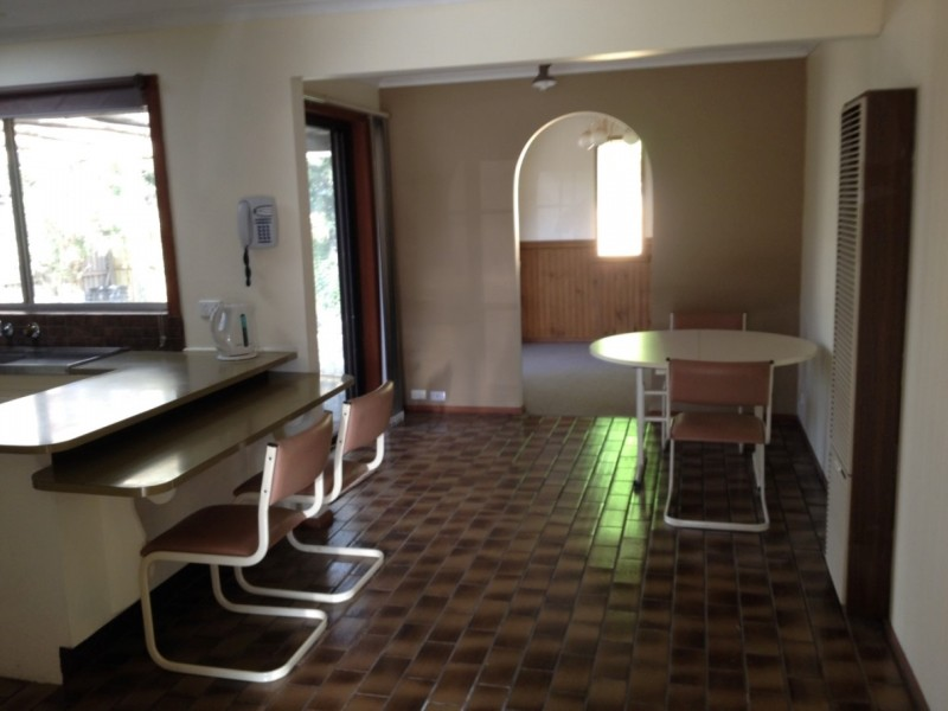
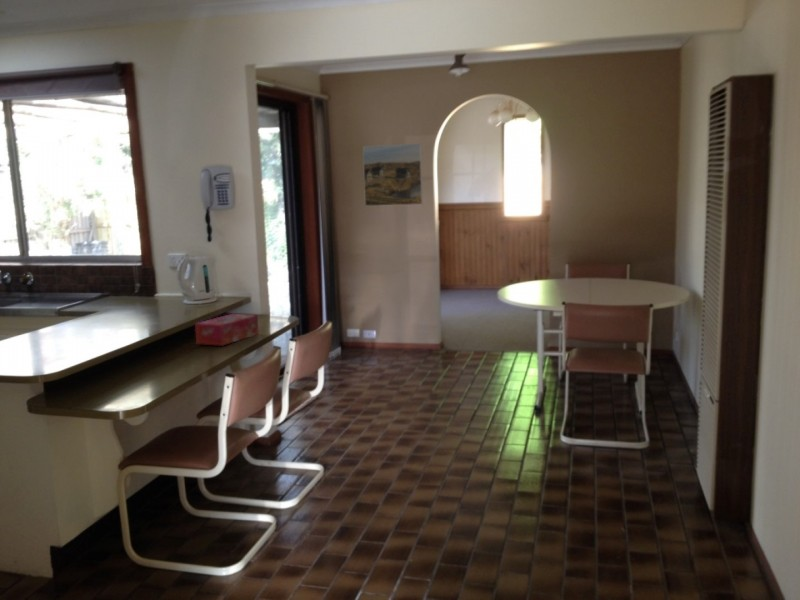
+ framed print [362,142,424,207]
+ tissue box [194,313,260,347]
